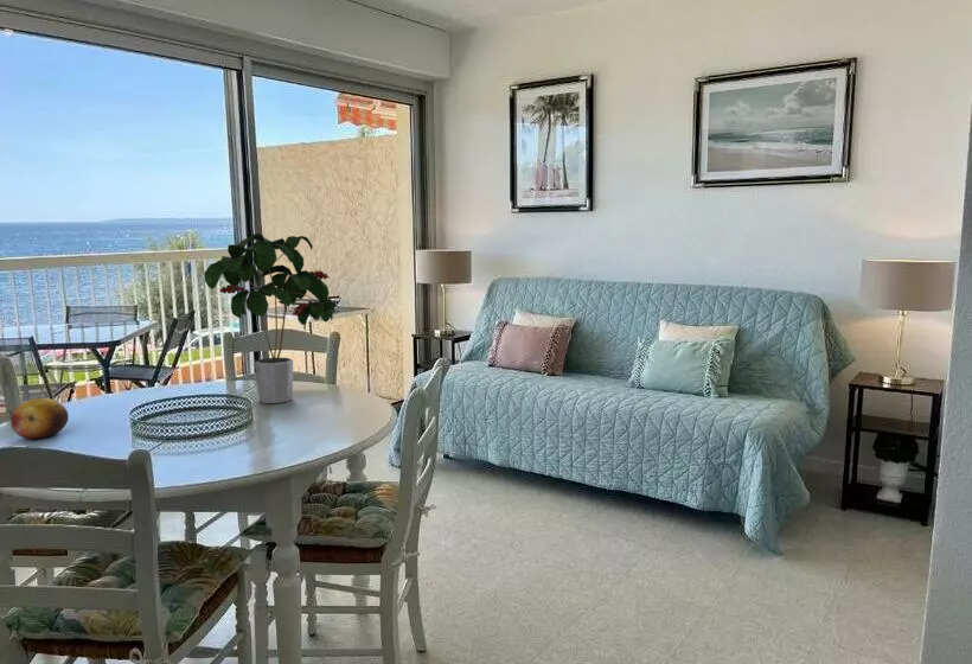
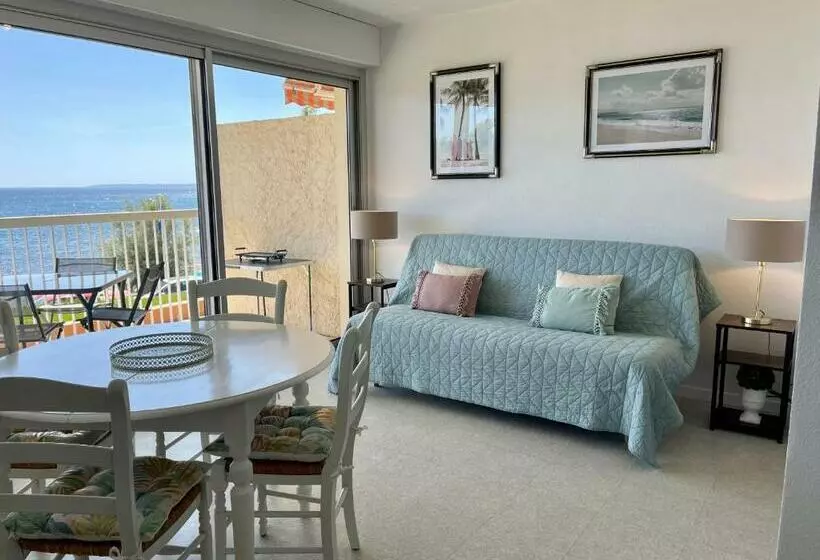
- fruit [9,397,70,441]
- potted plant [203,232,334,404]
